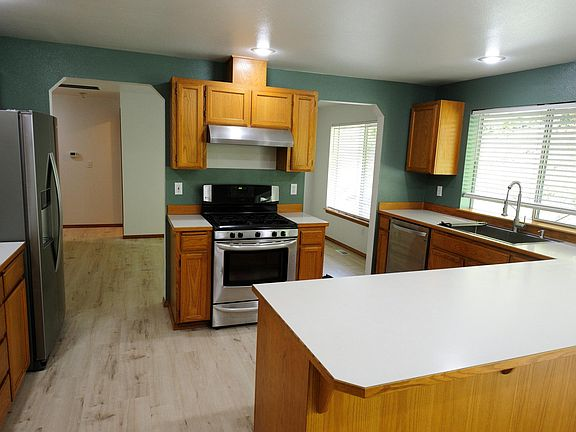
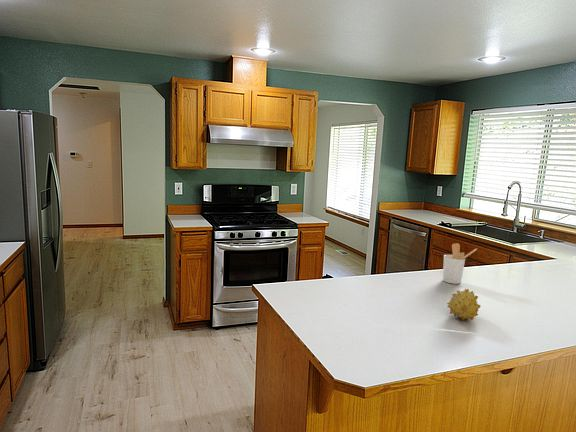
+ utensil holder [442,242,478,285]
+ fruit [446,288,481,322]
